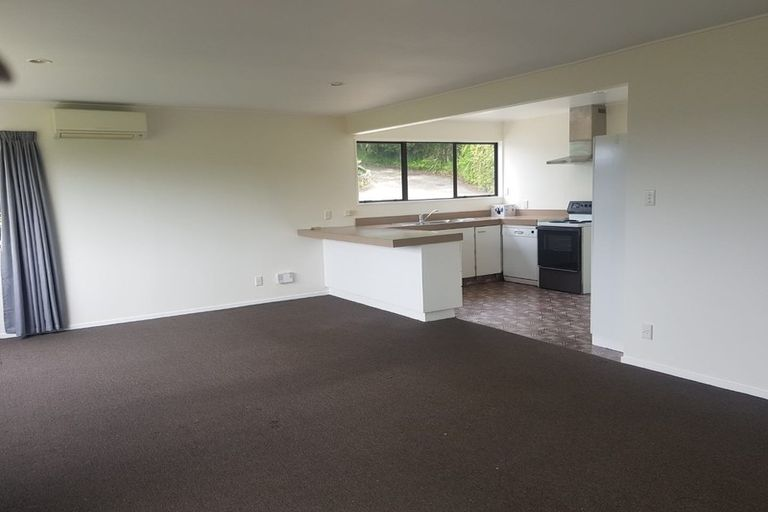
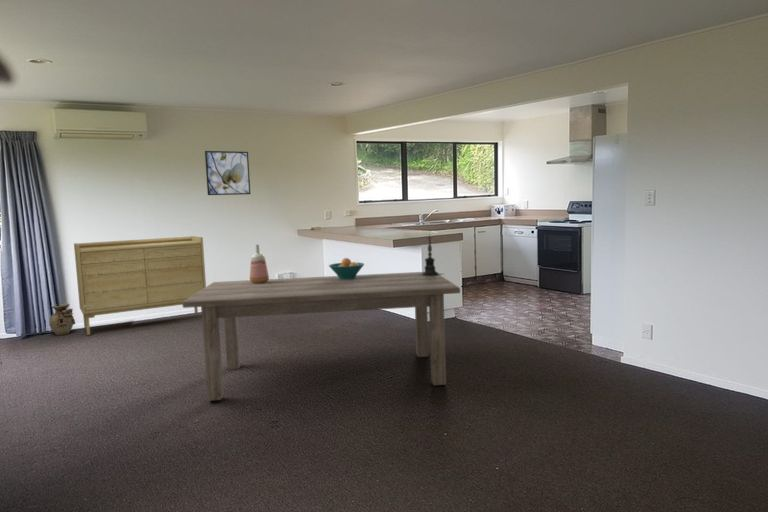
+ dining table [182,271,461,402]
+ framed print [204,150,252,196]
+ candle holder [416,230,444,277]
+ fruit bowl [328,257,365,279]
+ sideboard [73,235,207,336]
+ vase [48,303,76,336]
+ vase [249,244,270,283]
